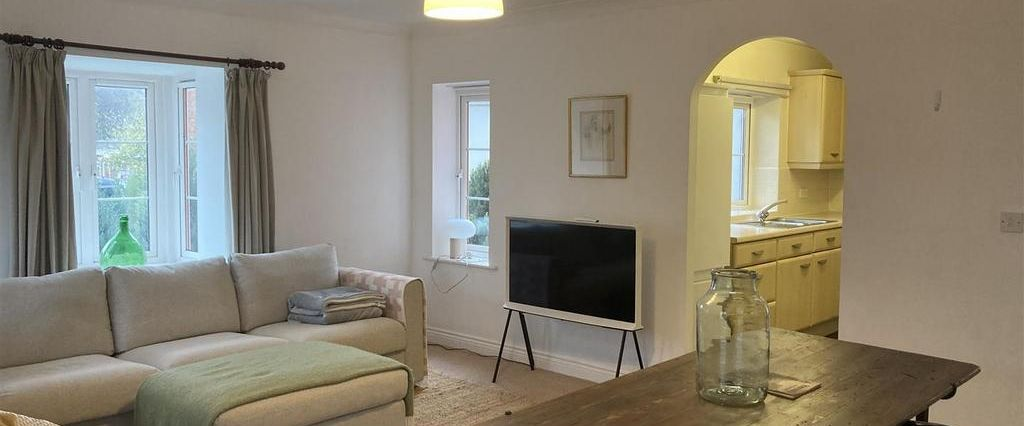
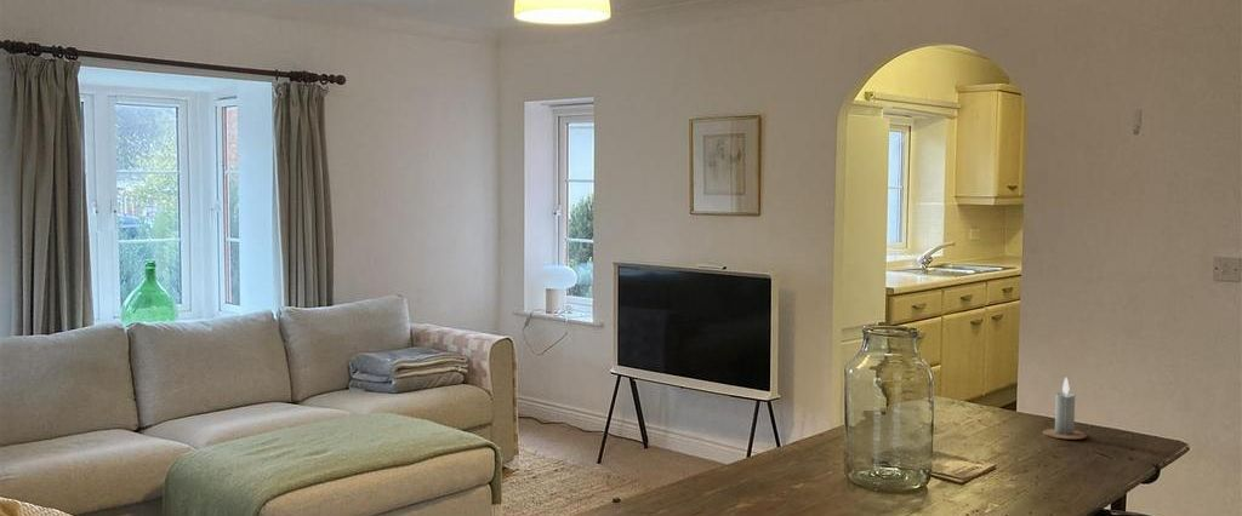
+ candle [1041,377,1088,441]
